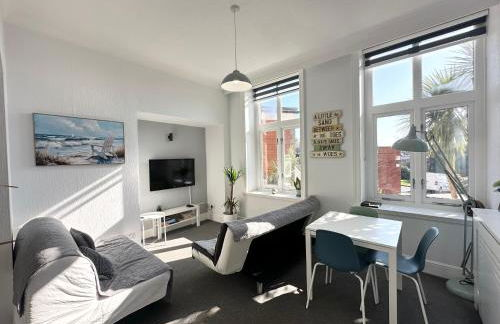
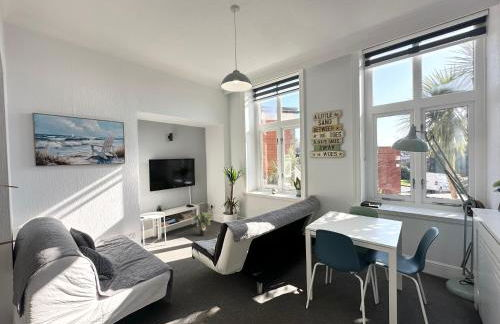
+ potted plant [192,211,213,237]
